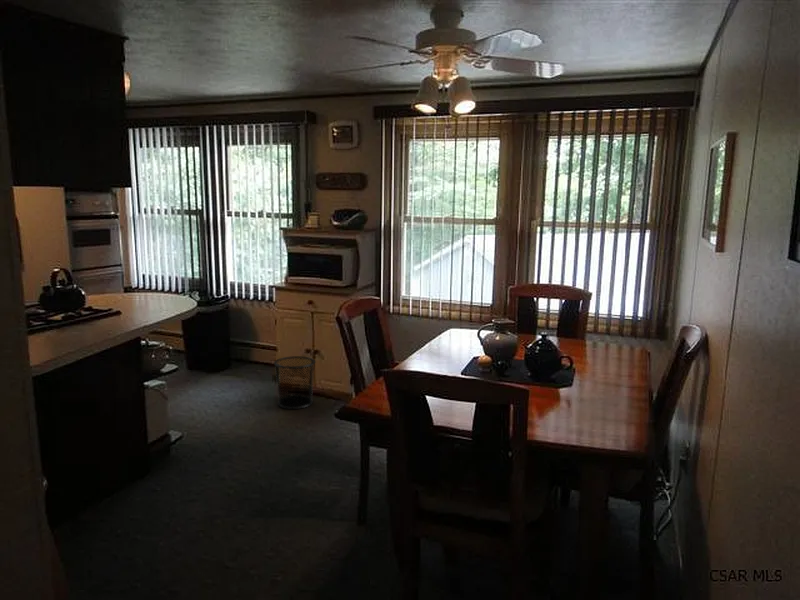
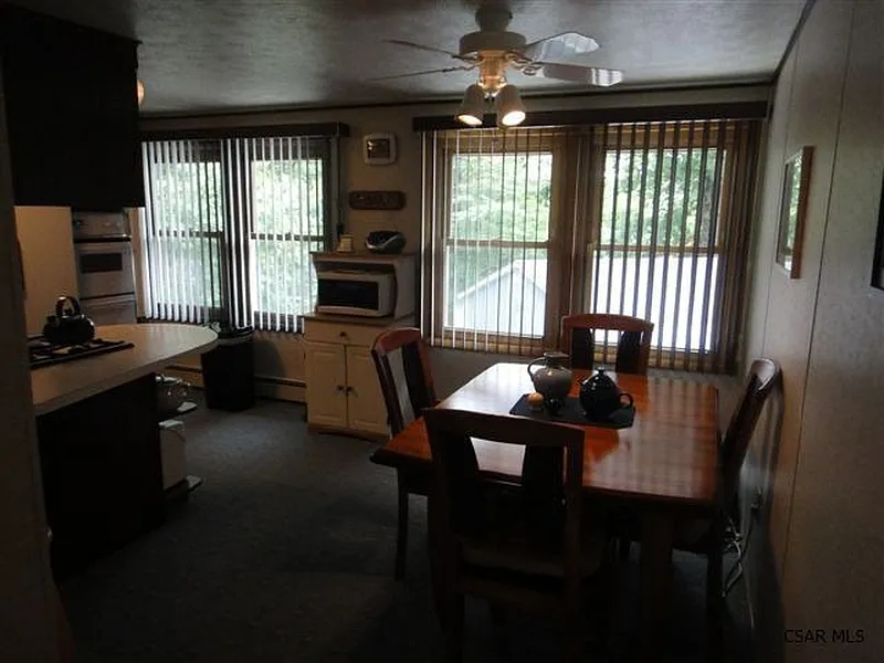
- waste bin [273,355,317,410]
